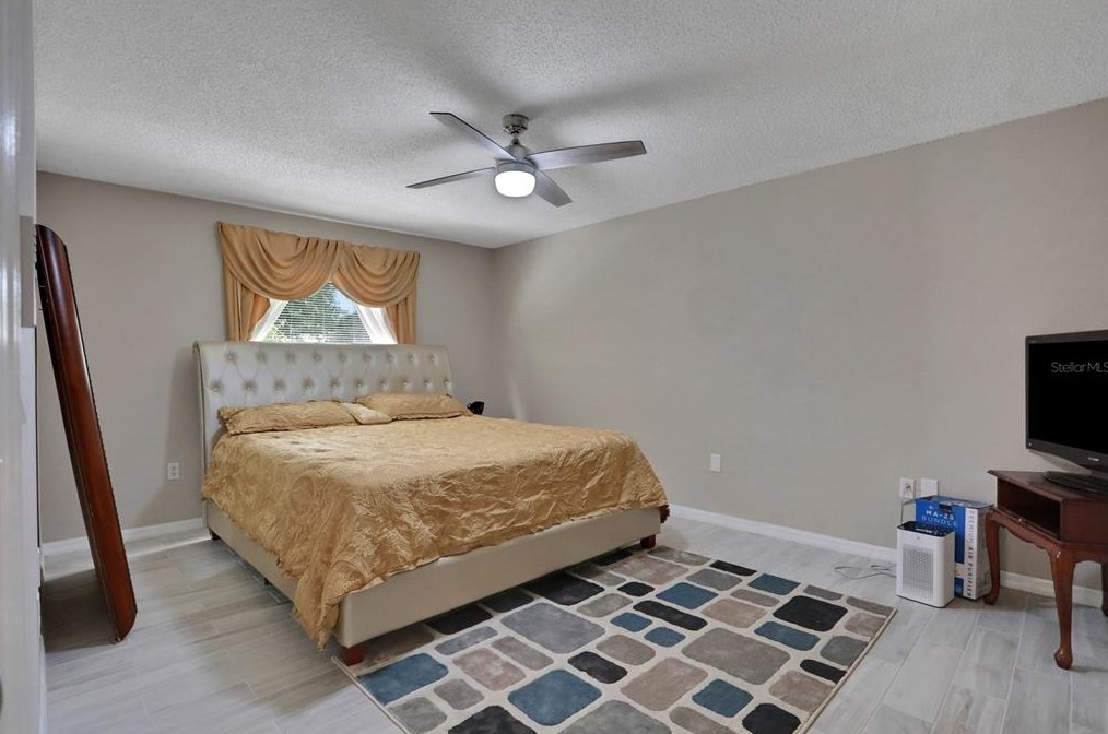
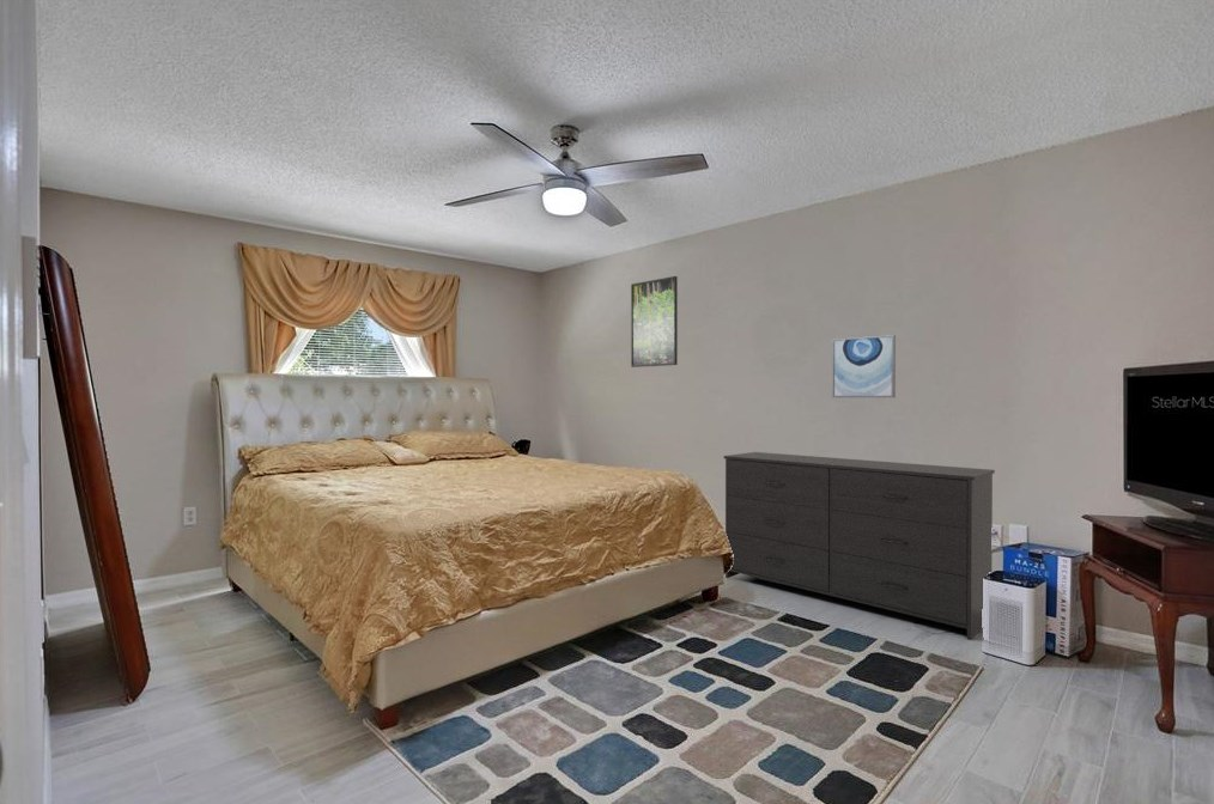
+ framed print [630,275,679,368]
+ wall art [831,334,897,398]
+ dresser [723,451,996,641]
